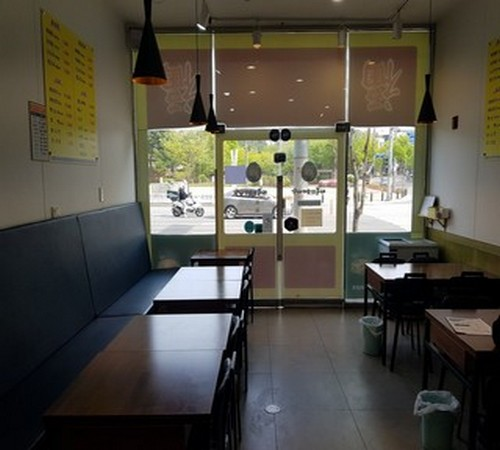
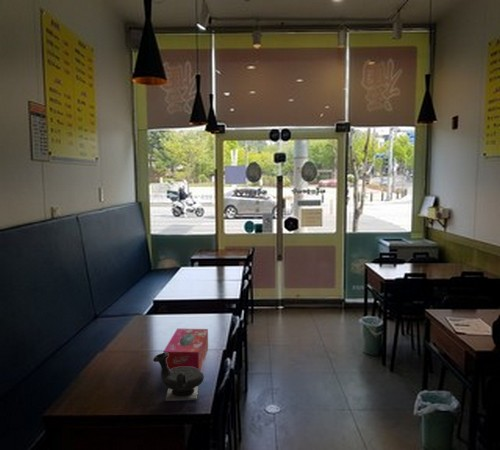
+ tissue box [162,328,209,371]
+ teapot [152,352,205,402]
